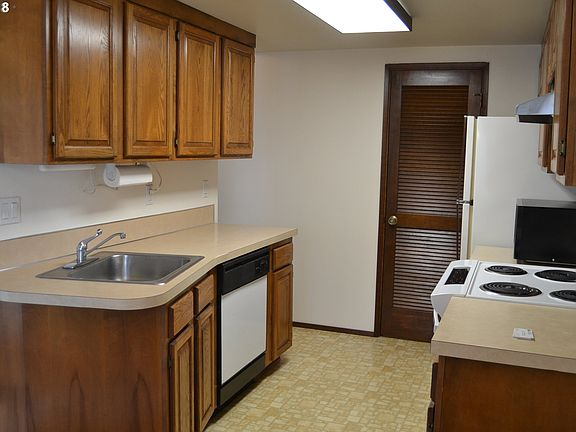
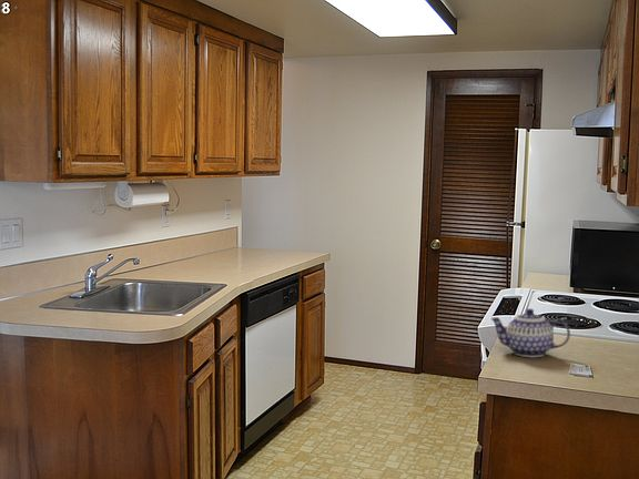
+ teapot [489,307,571,358]
